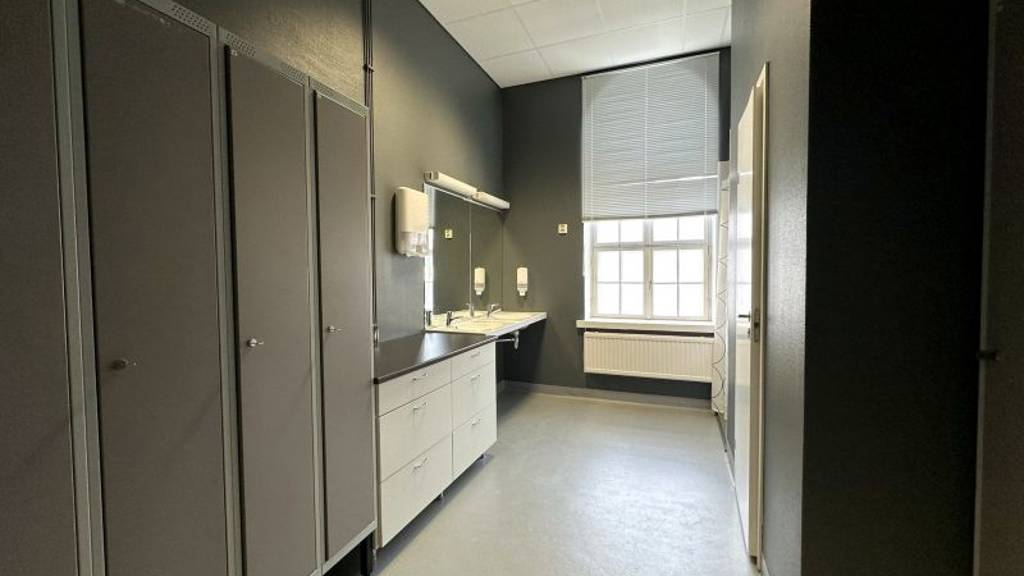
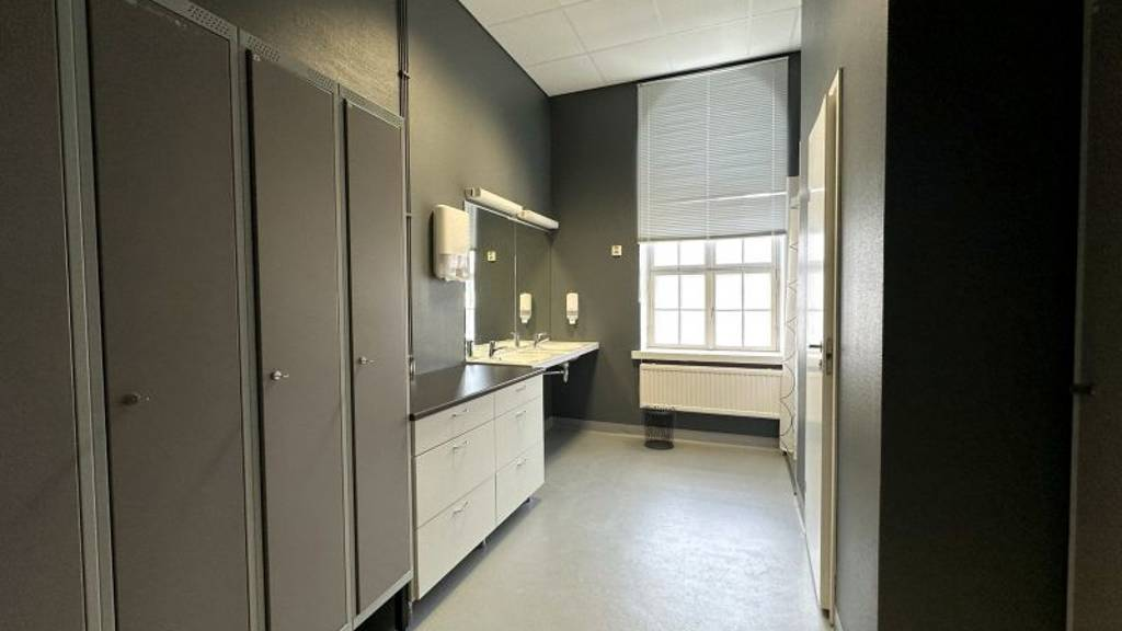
+ waste bin [640,404,677,450]
